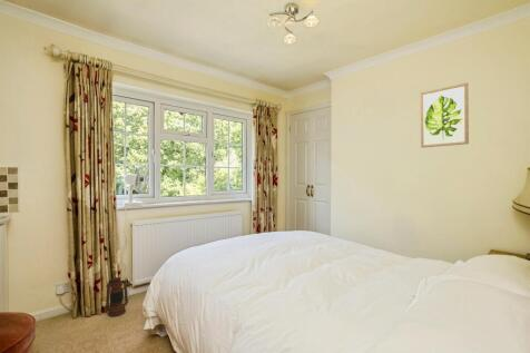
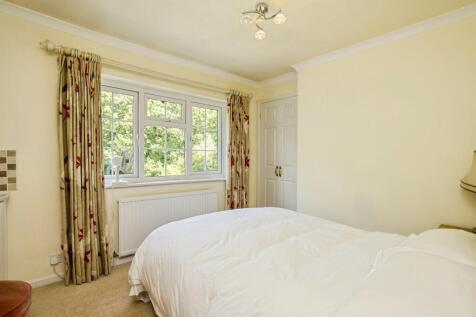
- wall art [420,81,470,149]
- lantern [105,276,129,317]
